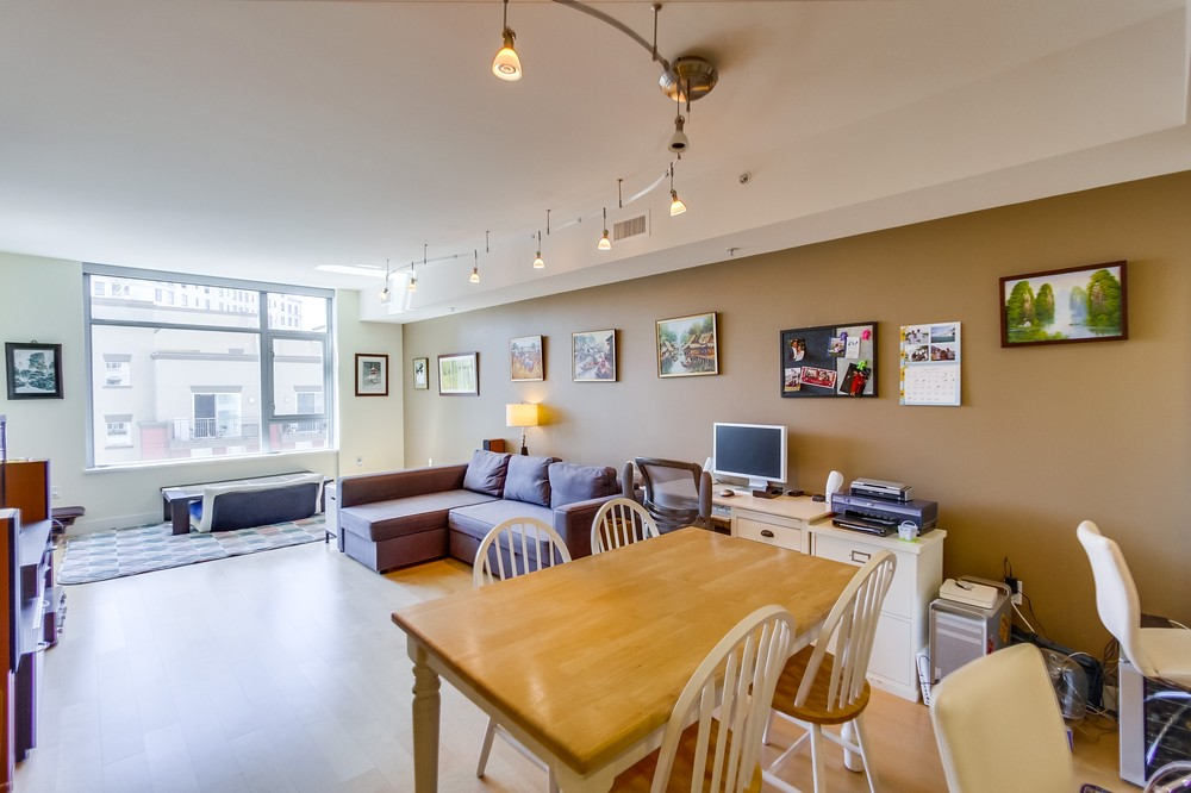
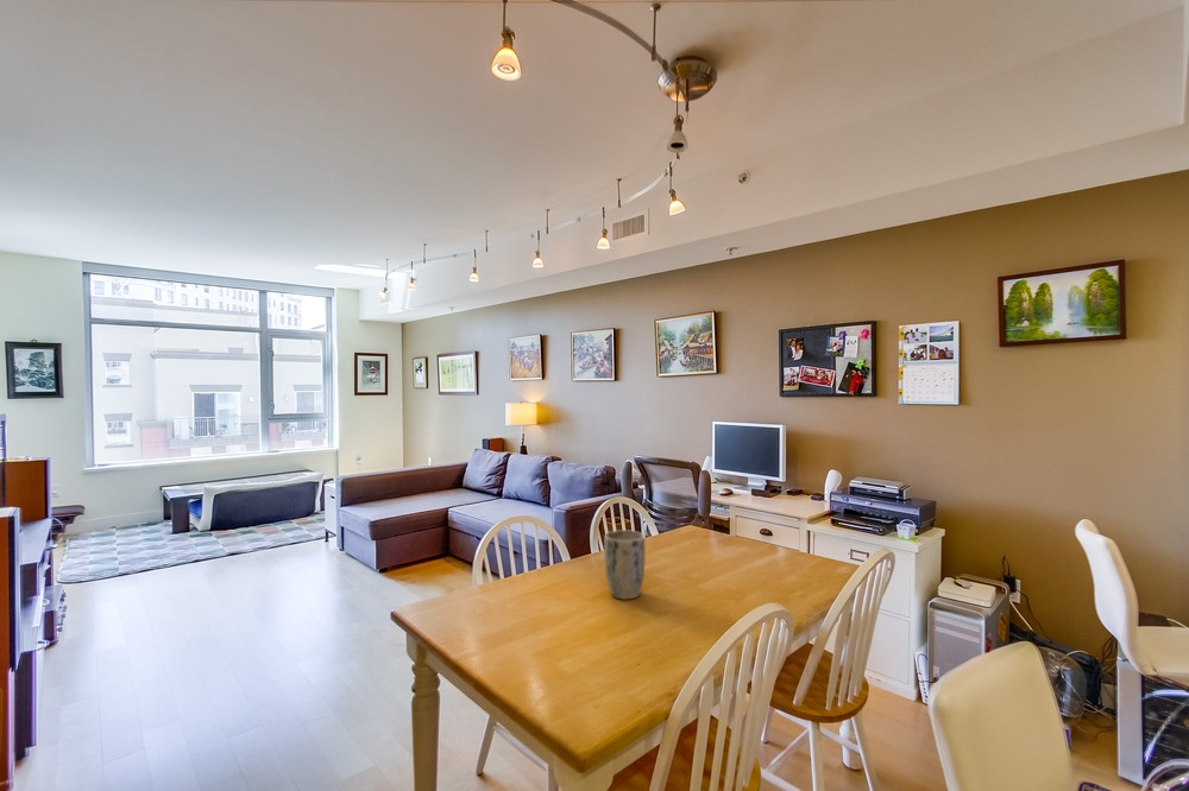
+ plant pot [603,529,646,601]
